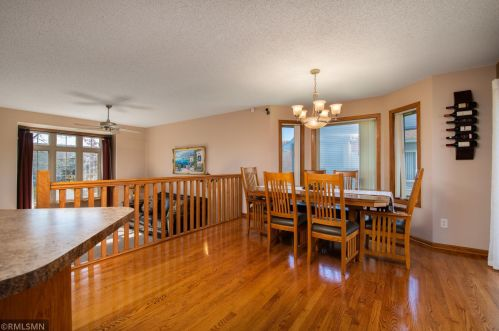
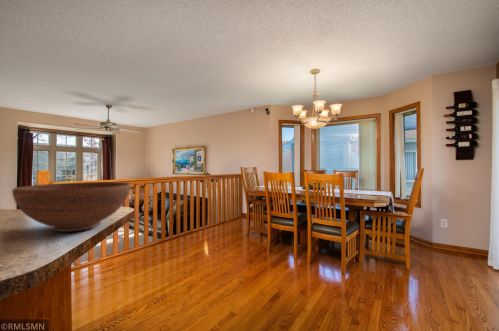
+ fruit bowl [11,181,131,233]
